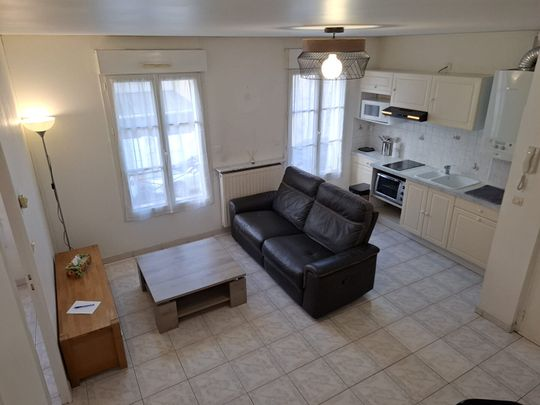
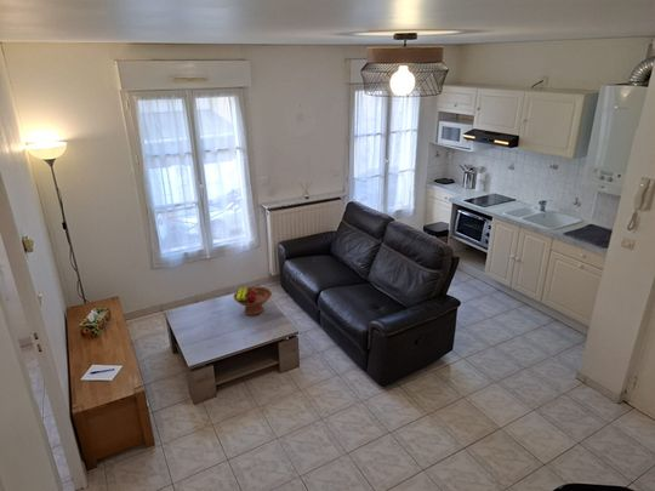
+ fruit bowl [233,286,273,316]
